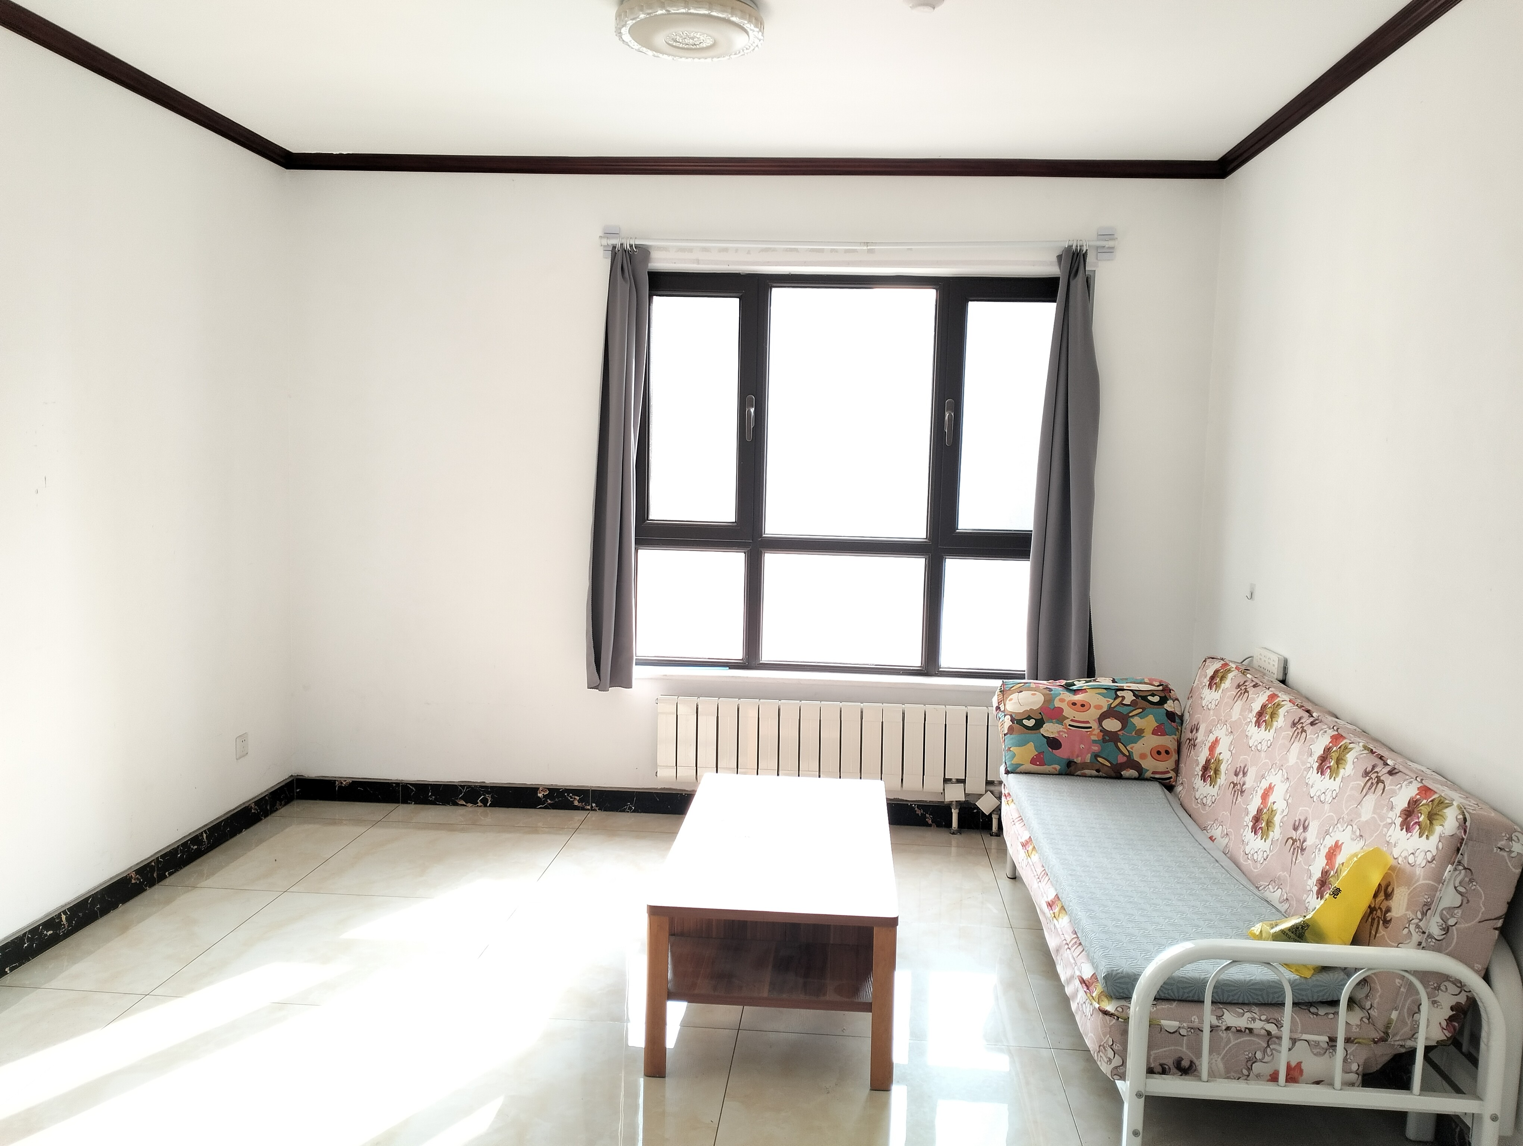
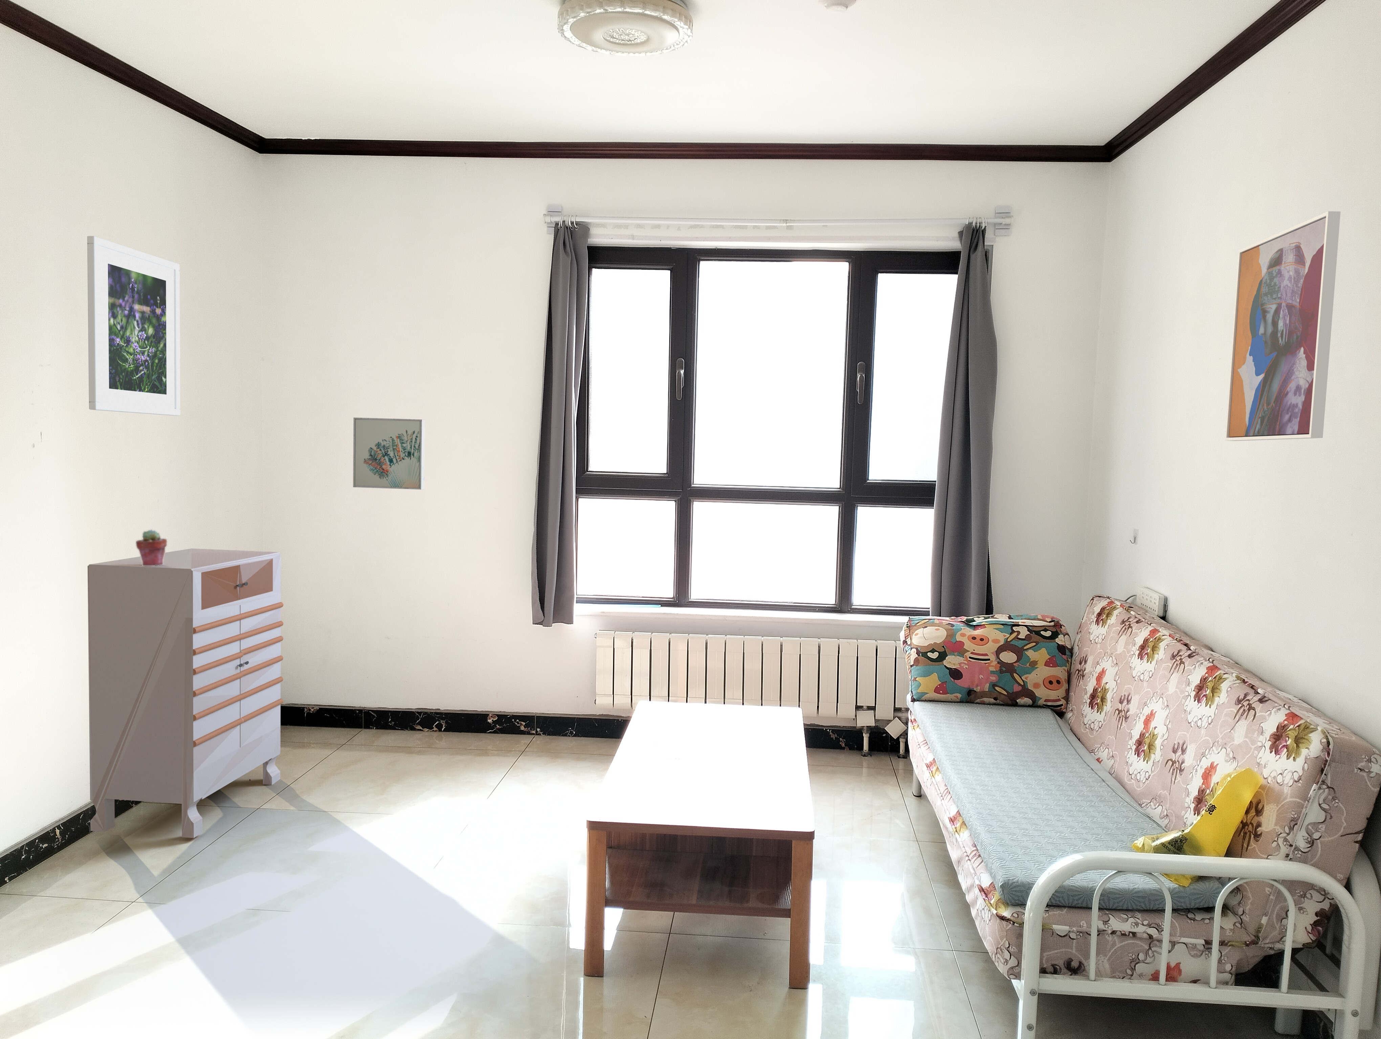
+ dresser [87,548,284,838]
+ potted succulent [135,529,167,565]
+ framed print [87,236,180,416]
+ wall art [353,417,426,490]
+ wall art [1225,211,1341,441]
